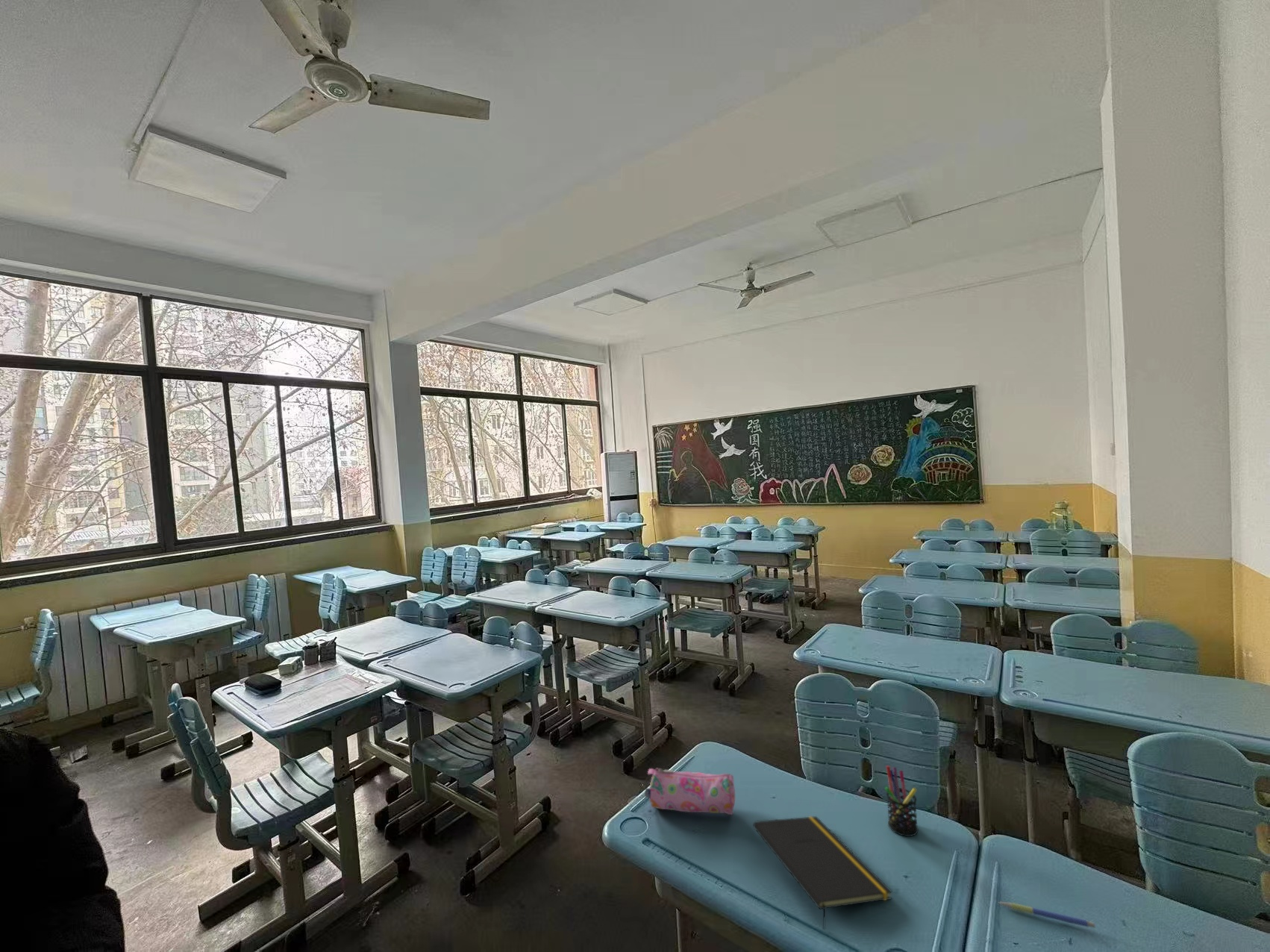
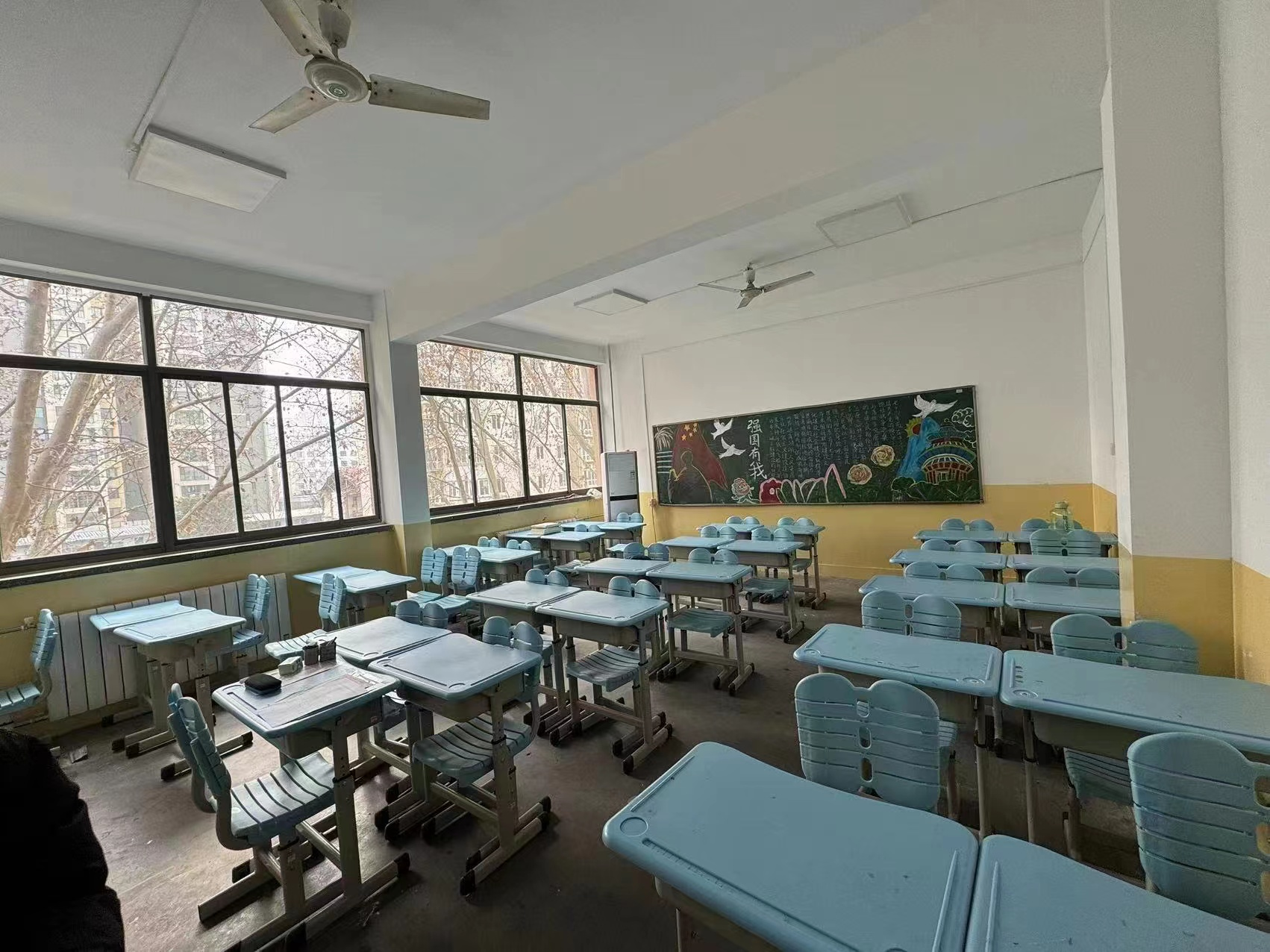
- notepad [753,815,893,930]
- pencil case [644,768,736,815]
- pen holder [884,765,919,837]
- pen [998,901,1096,928]
